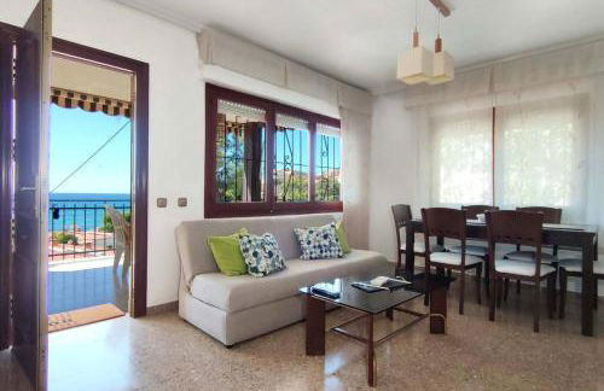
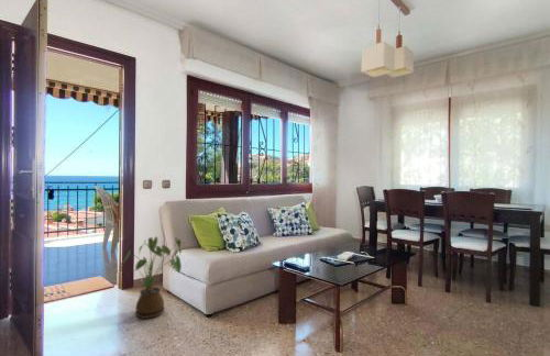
+ house plant [121,236,183,320]
